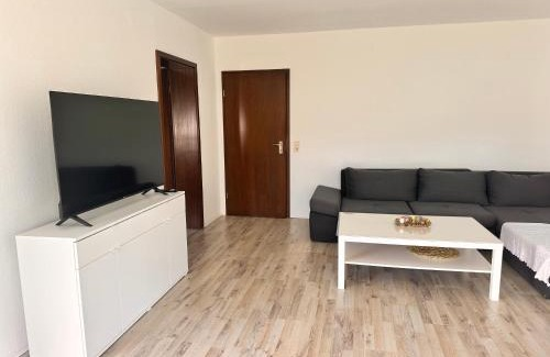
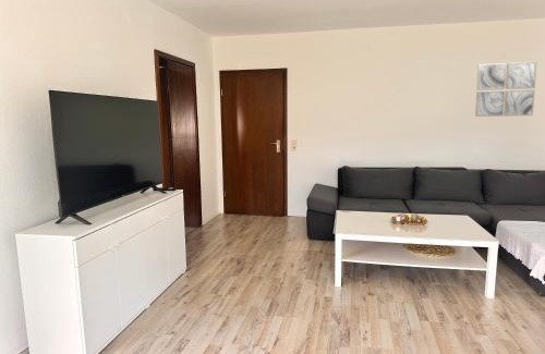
+ wall art [474,61,537,118]
